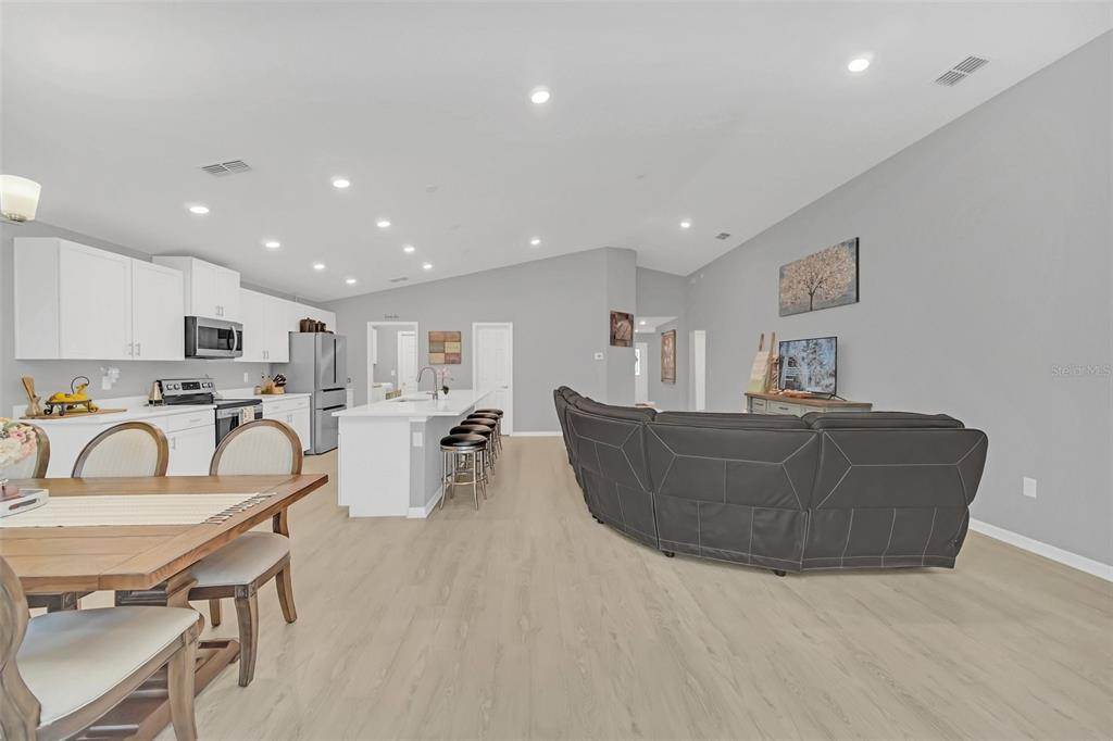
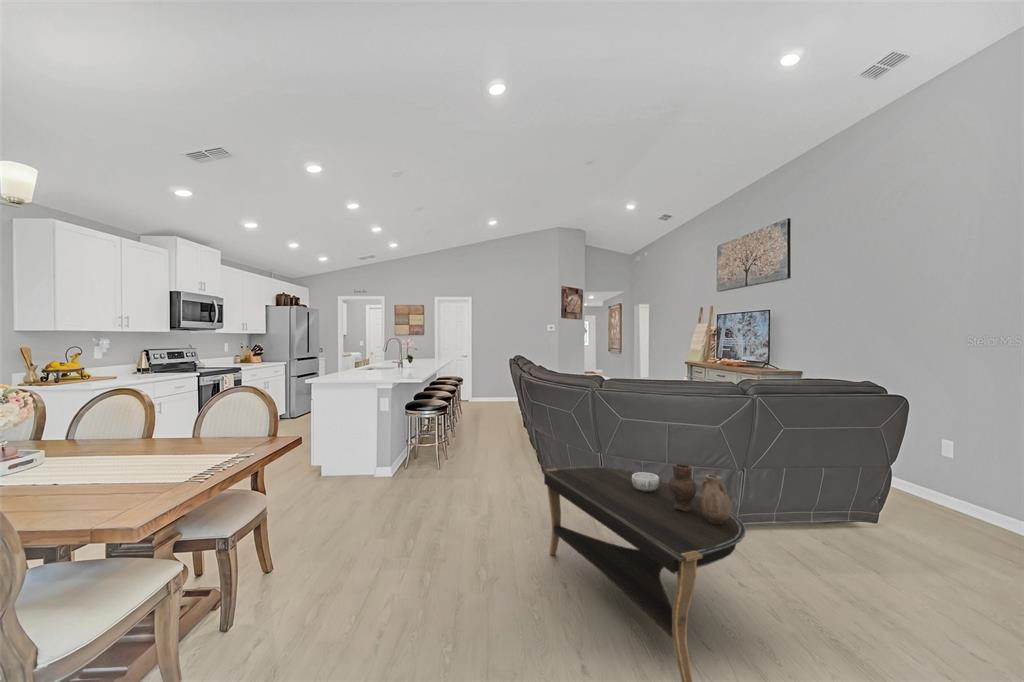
+ decorative bowl [632,471,660,491]
+ vase [668,463,732,524]
+ coffee table [541,465,747,682]
